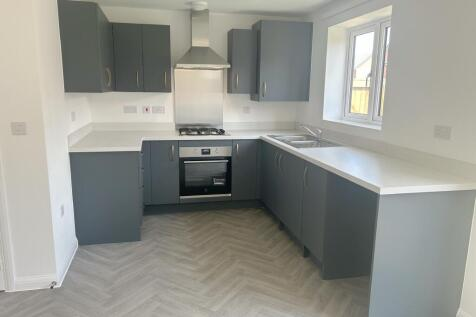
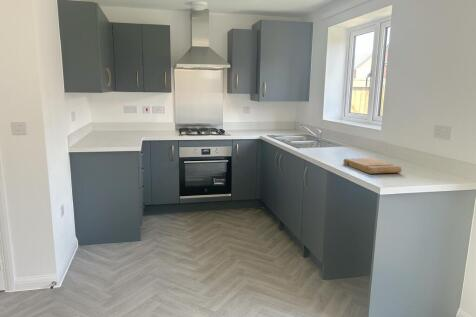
+ cutting board [342,157,403,175]
